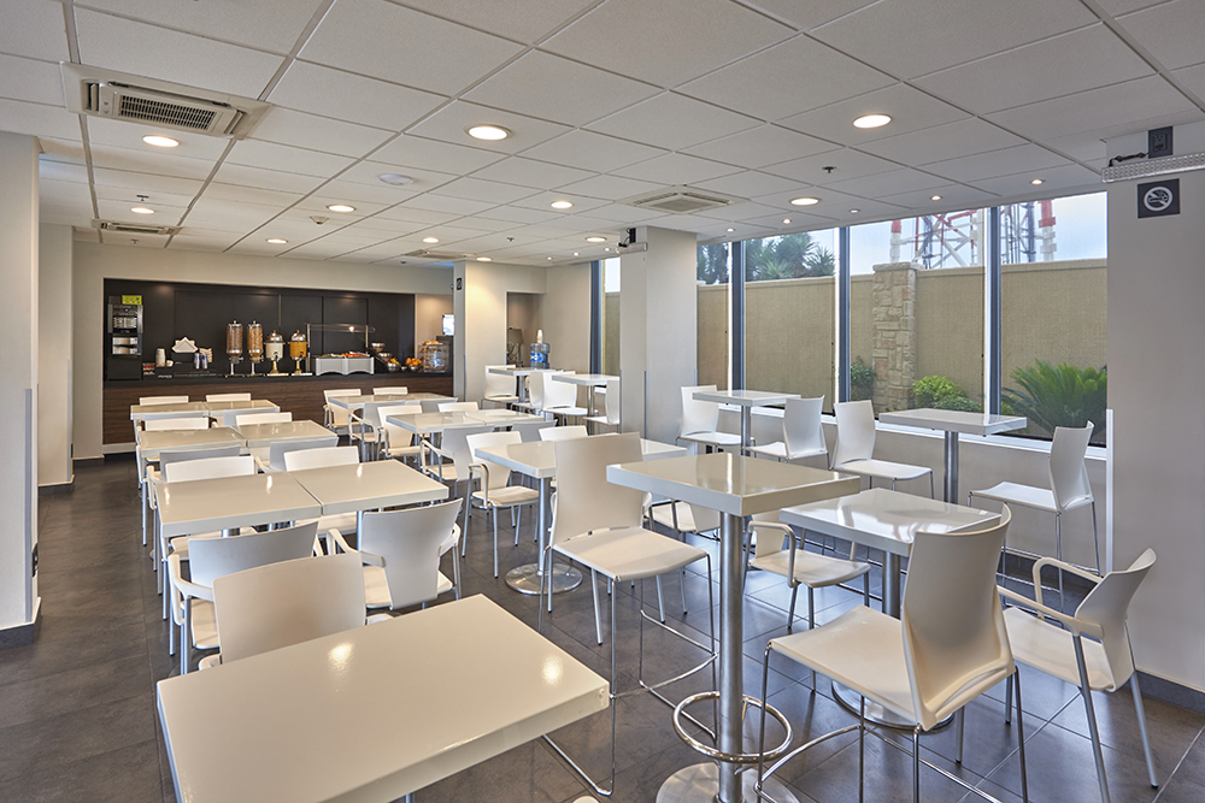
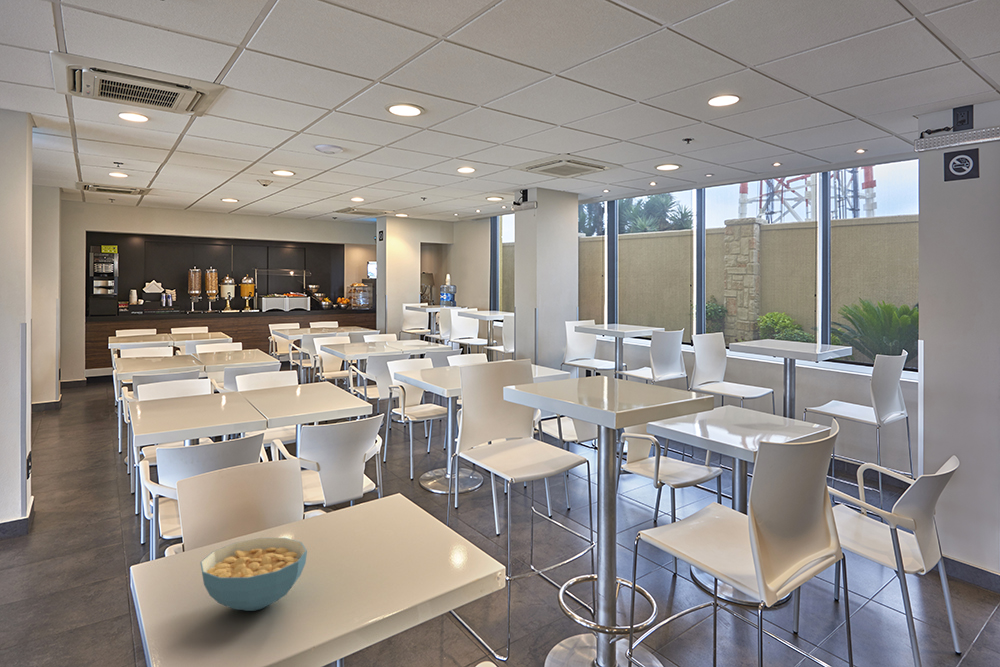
+ cereal bowl [199,537,308,612]
